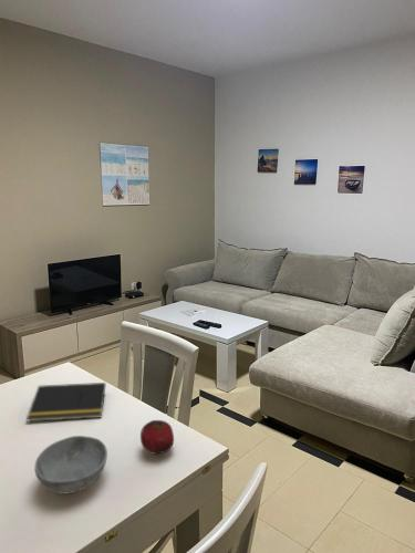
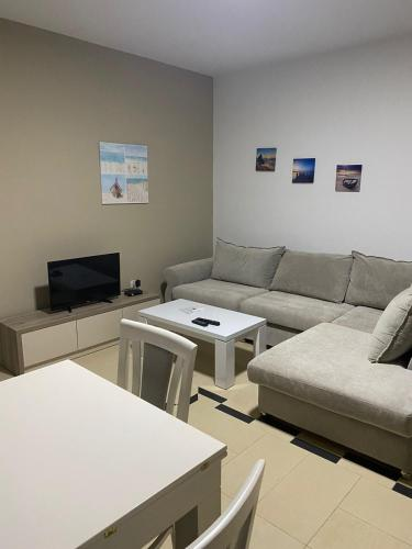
- fruit [139,419,175,456]
- bowl [33,435,108,494]
- notepad [25,382,107,422]
